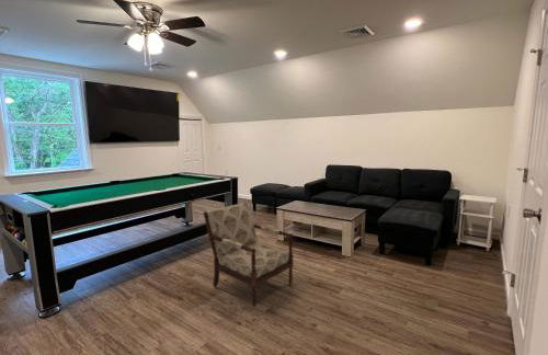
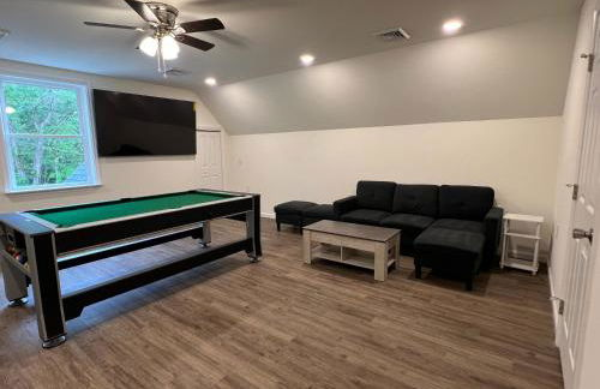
- armchair [203,202,294,308]
